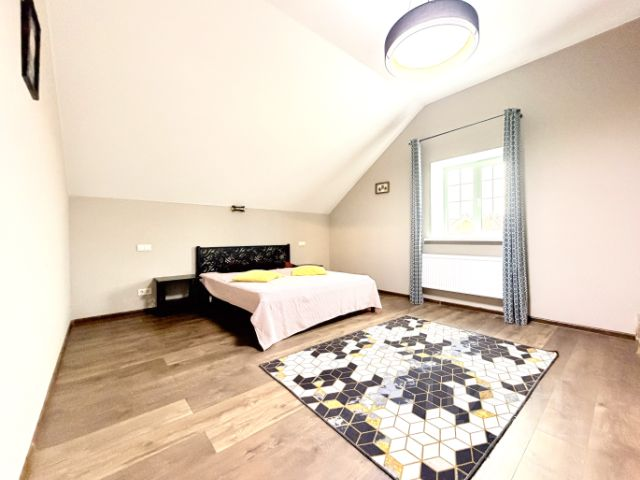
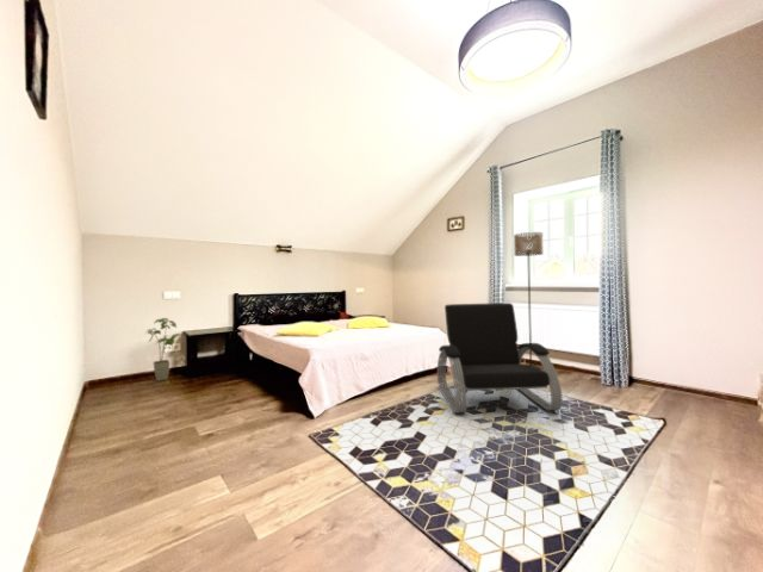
+ house plant [144,317,185,383]
+ floor lamp [513,231,545,369]
+ armchair [436,301,564,415]
